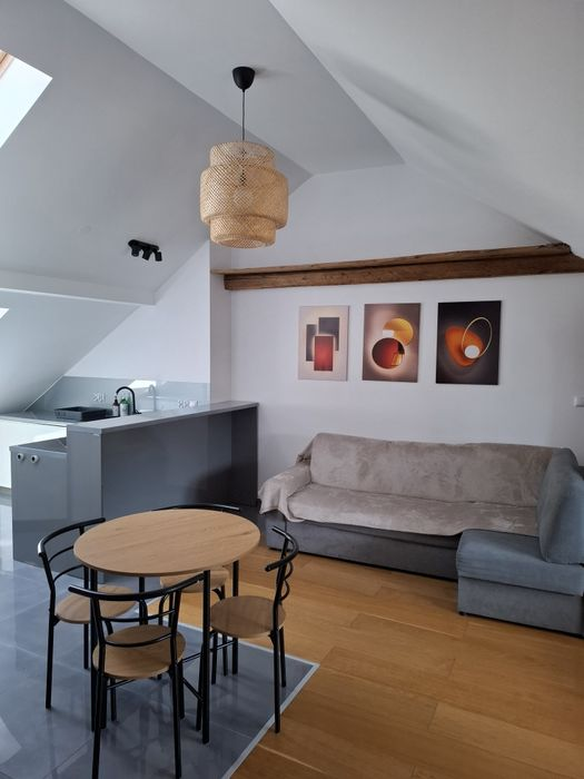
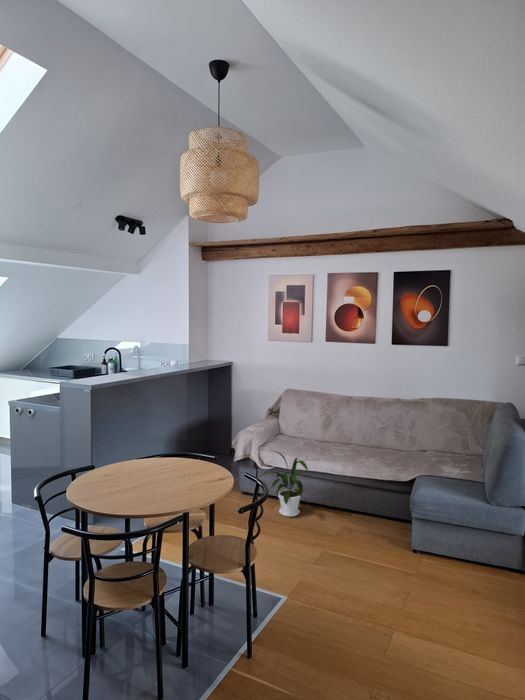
+ house plant [256,449,309,518]
